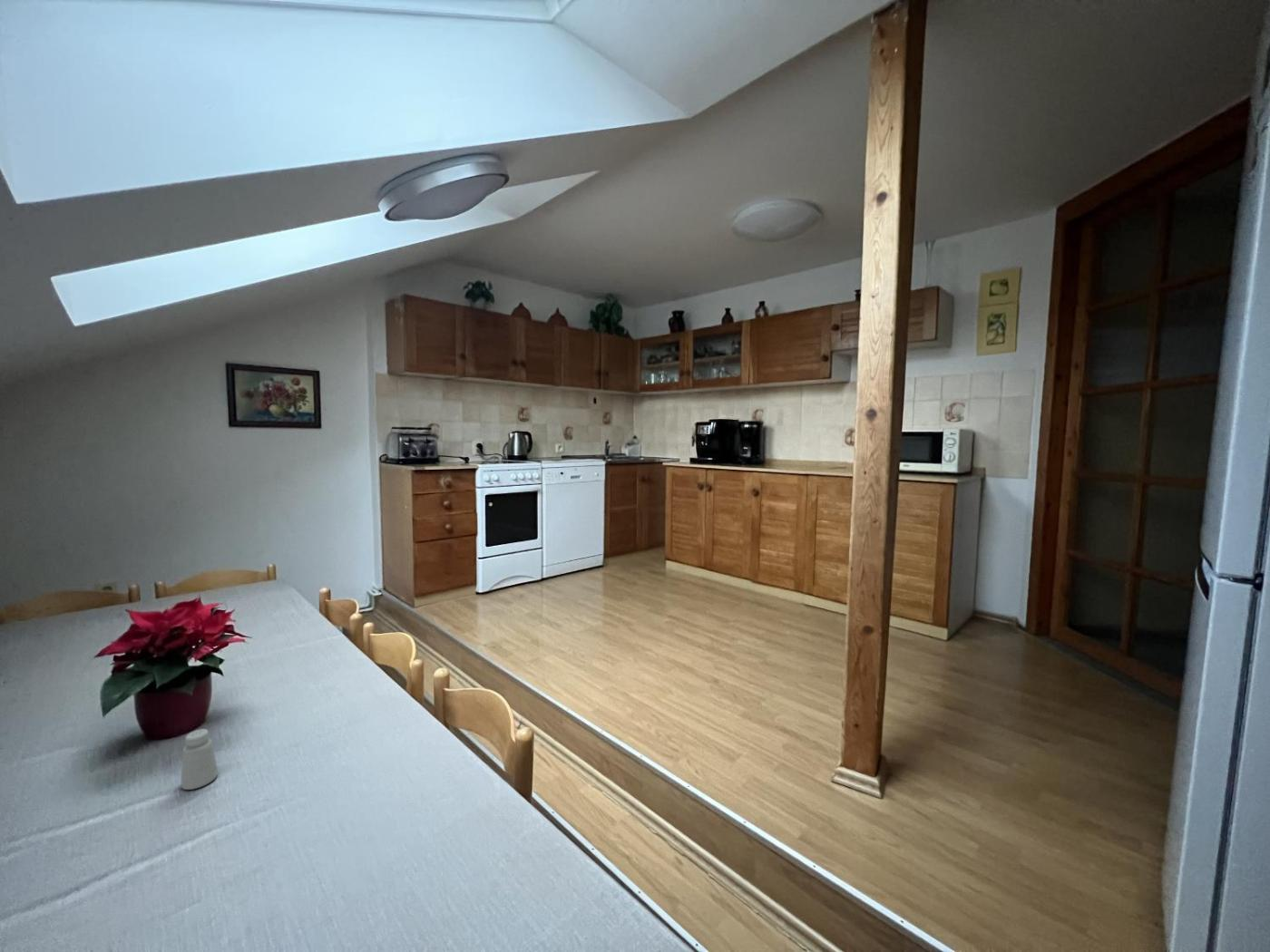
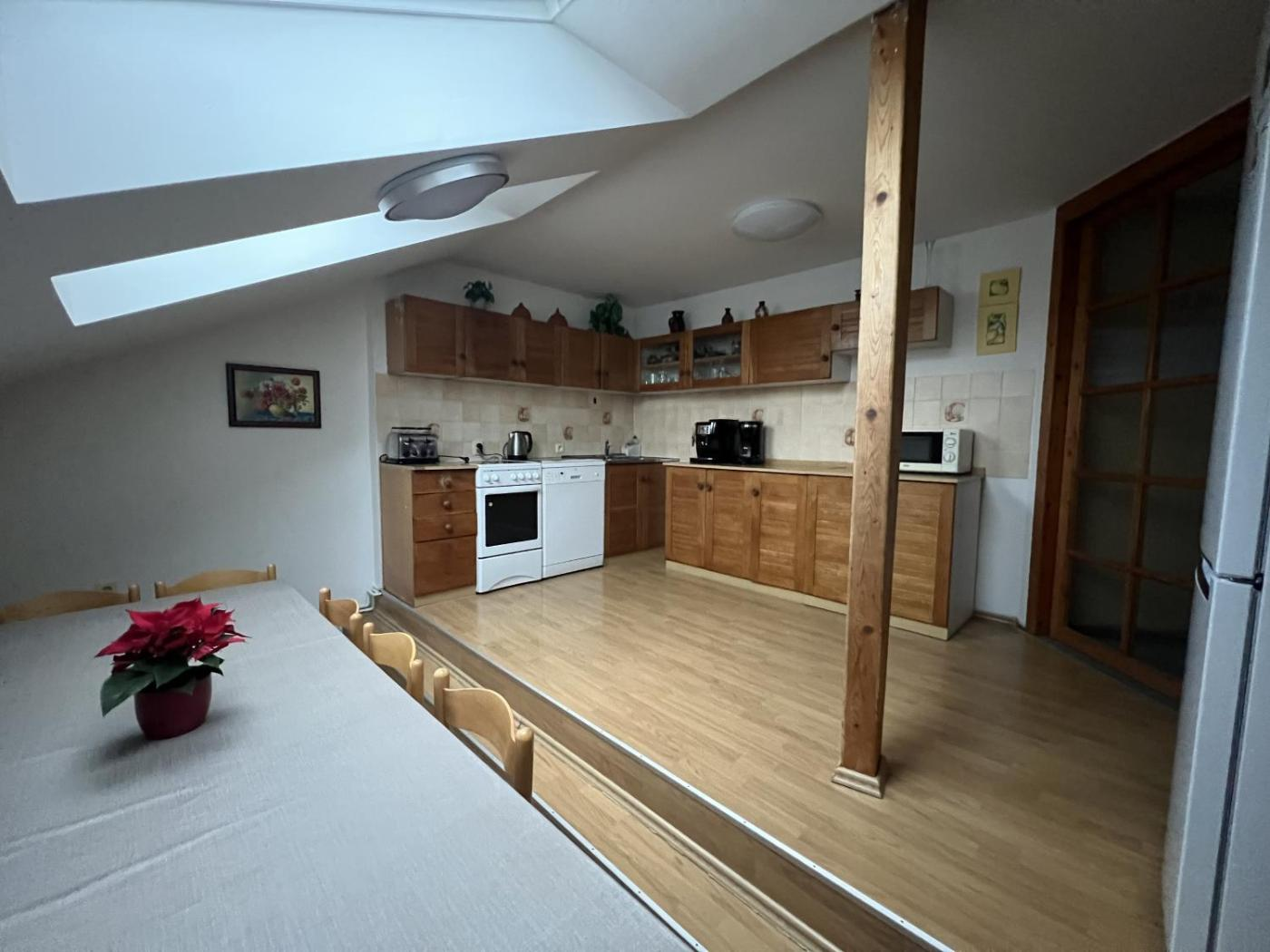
- saltshaker [181,728,219,791]
